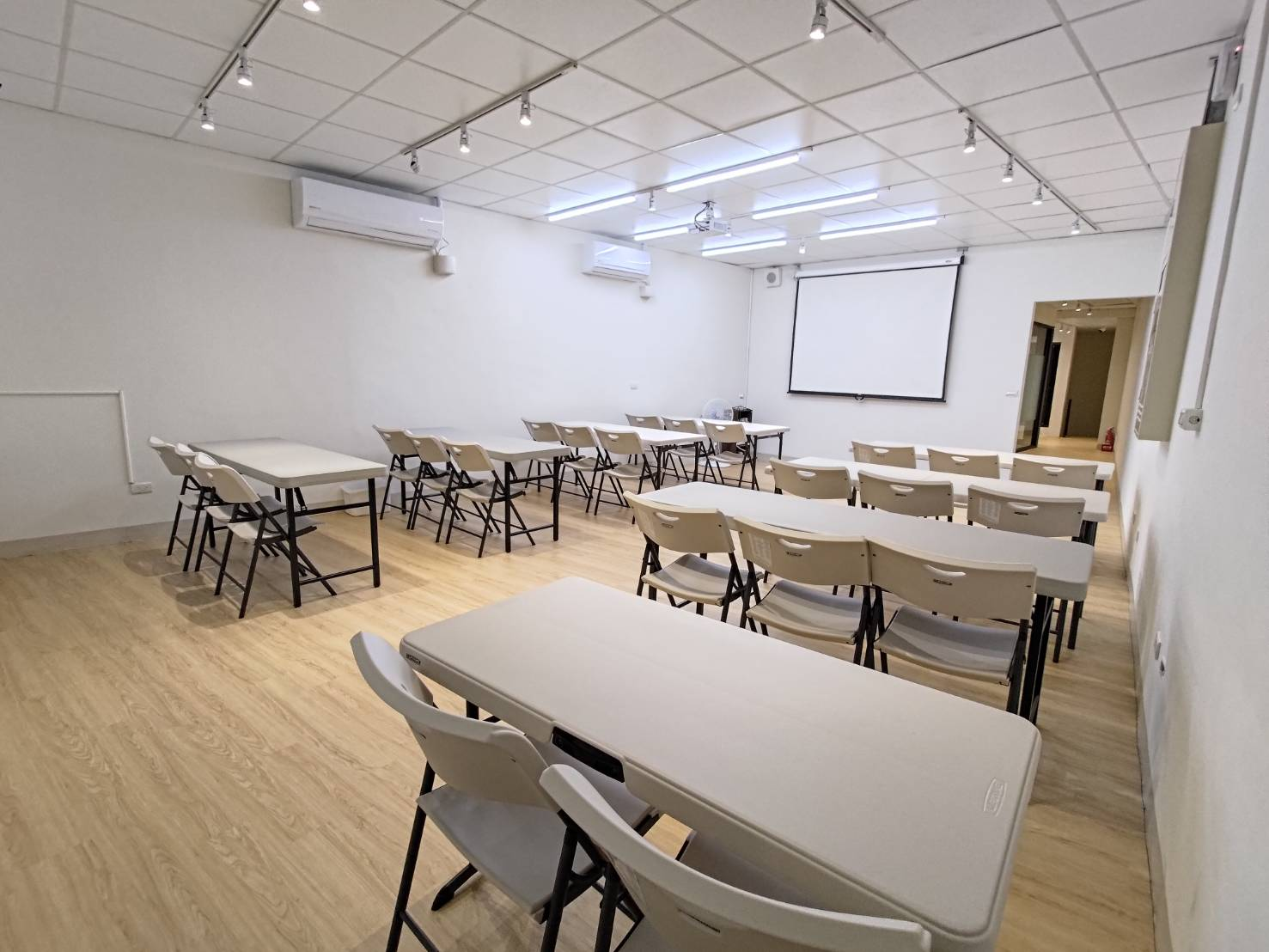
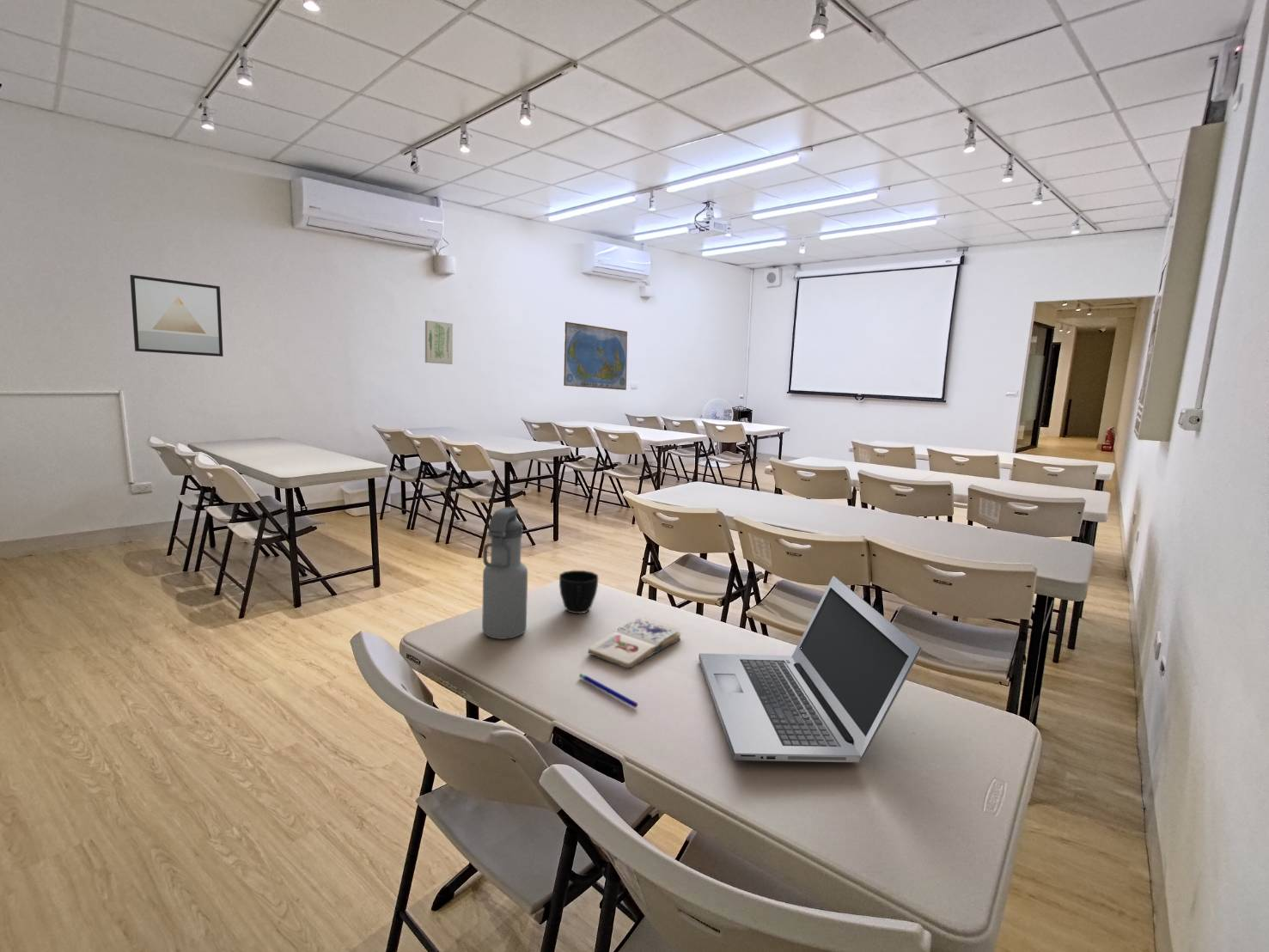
+ cup [558,570,599,614]
+ wall art [424,320,454,365]
+ paperback book [587,616,681,668]
+ pen [578,673,638,709]
+ water bottle [481,506,528,640]
+ world map [563,320,628,391]
+ laptop [698,575,924,763]
+ wall art [129,274,224,357]
